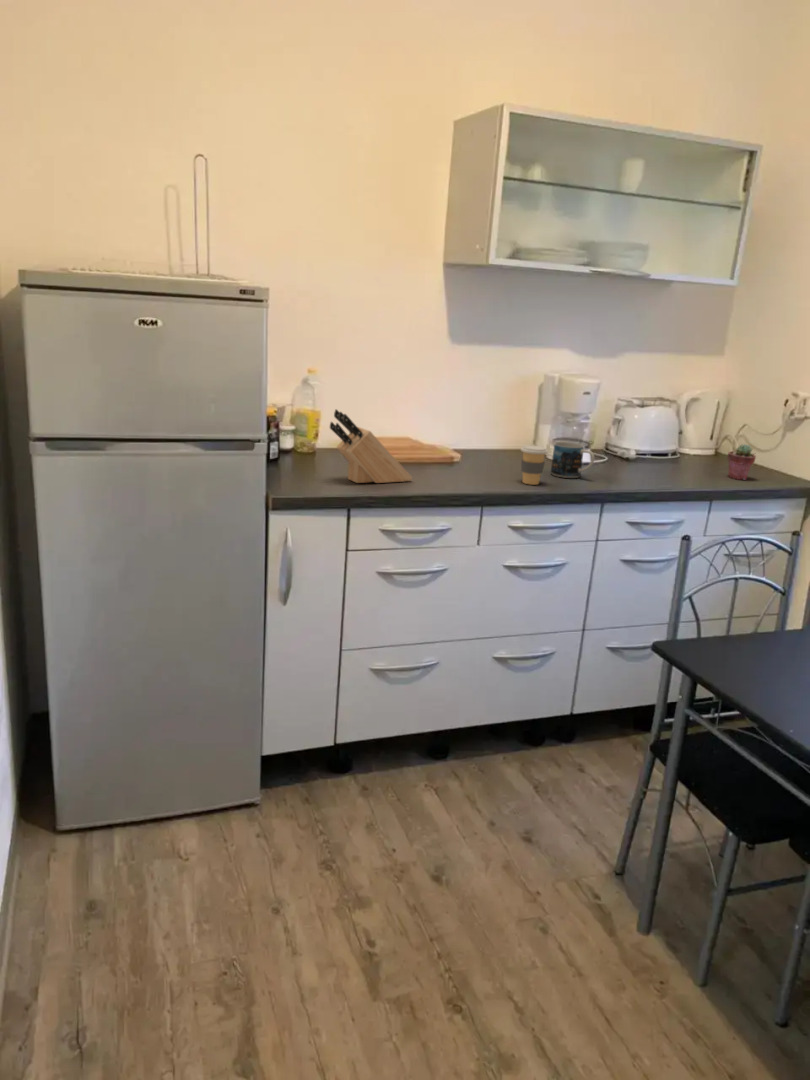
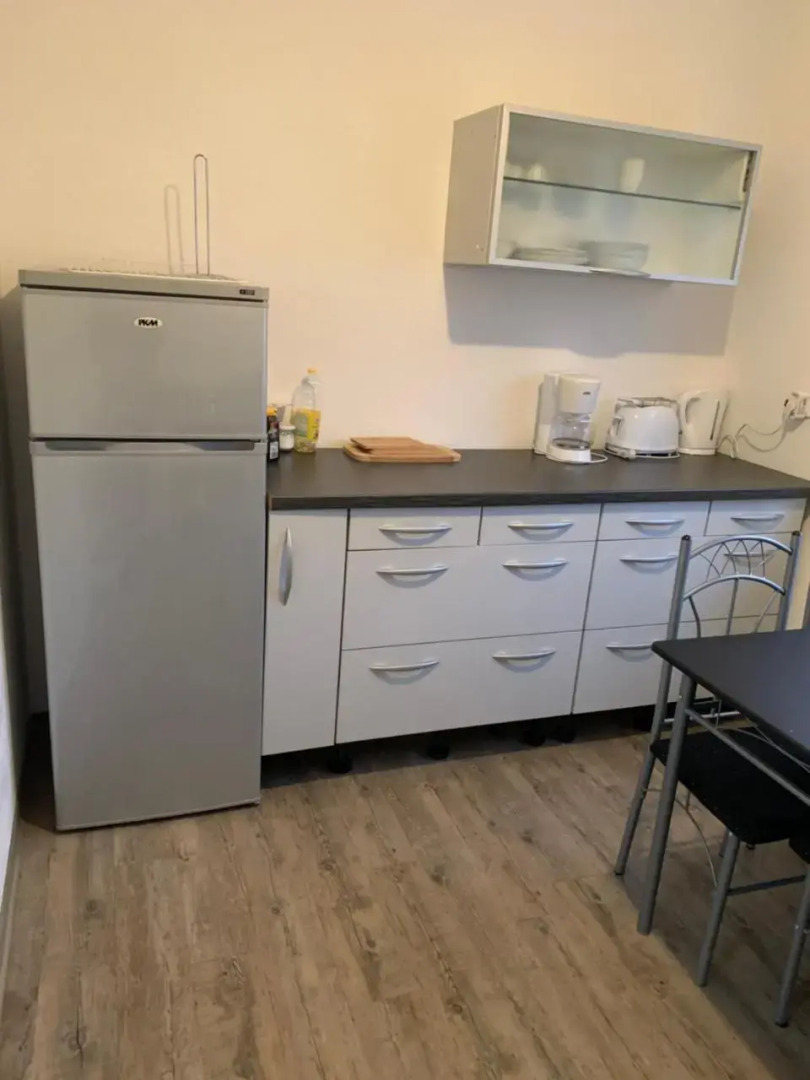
- knife block [329,408,413,484]
- mug [550,441,595,479]
- potted succulent [726,443,757,481]
- coffee cup [520,444,549,486]
